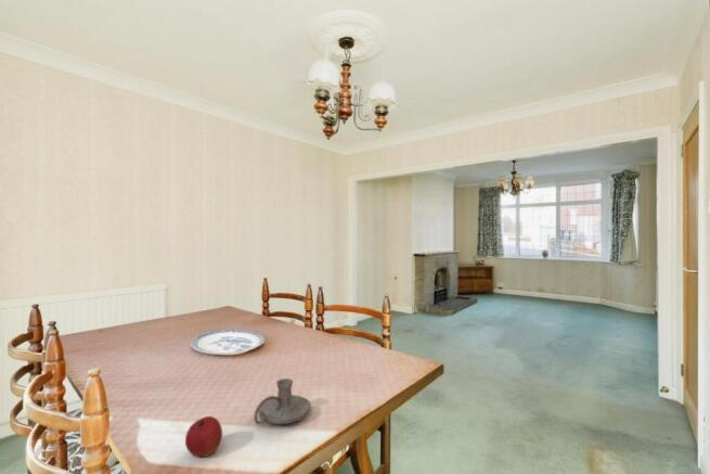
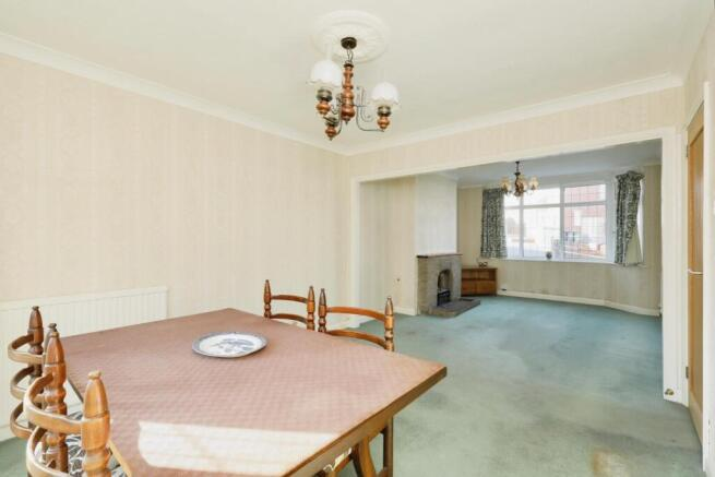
- apple [184,415,223,458]
- candle holder [253,377,312,425]
